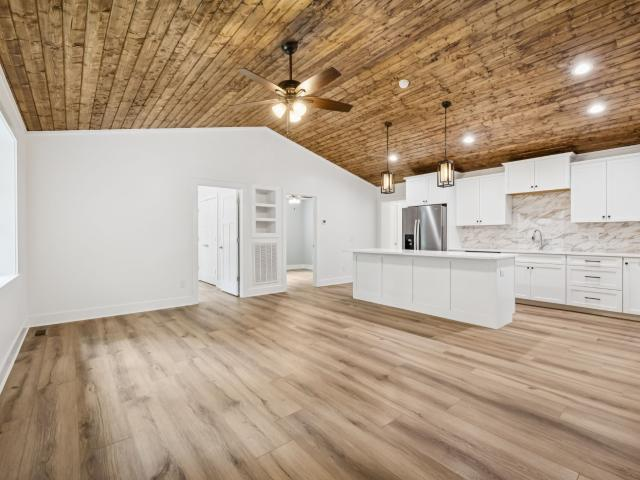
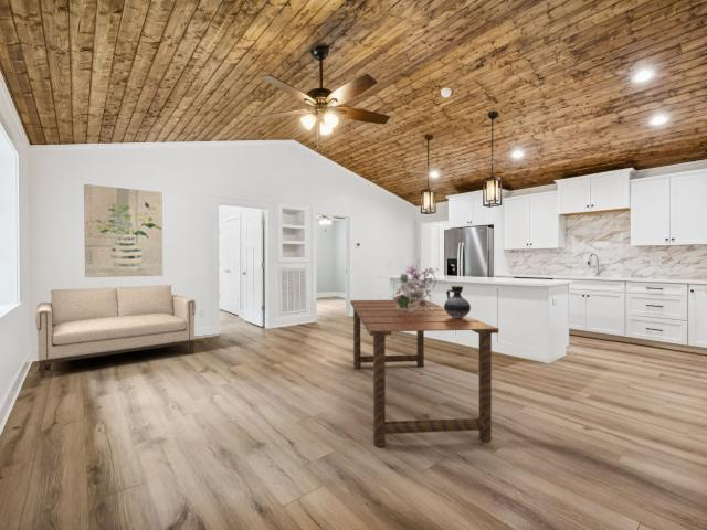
+ ceramic jug [443,284,472,318]
+ wall art [83,183,163,278]
+ bouquet [390,259,437,311]
+ sofa [34,284,197,379]
+ dining table [349,299,499,447]
